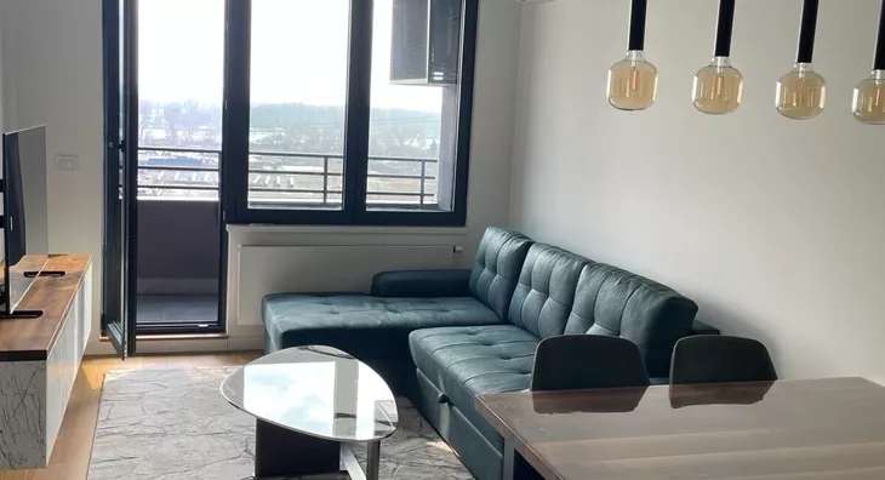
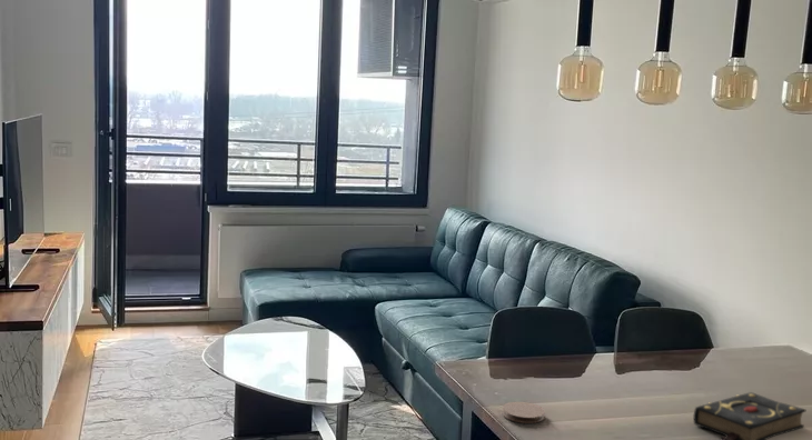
+ coaster [502,401,546,424]
+ book [693,391,806,440]
